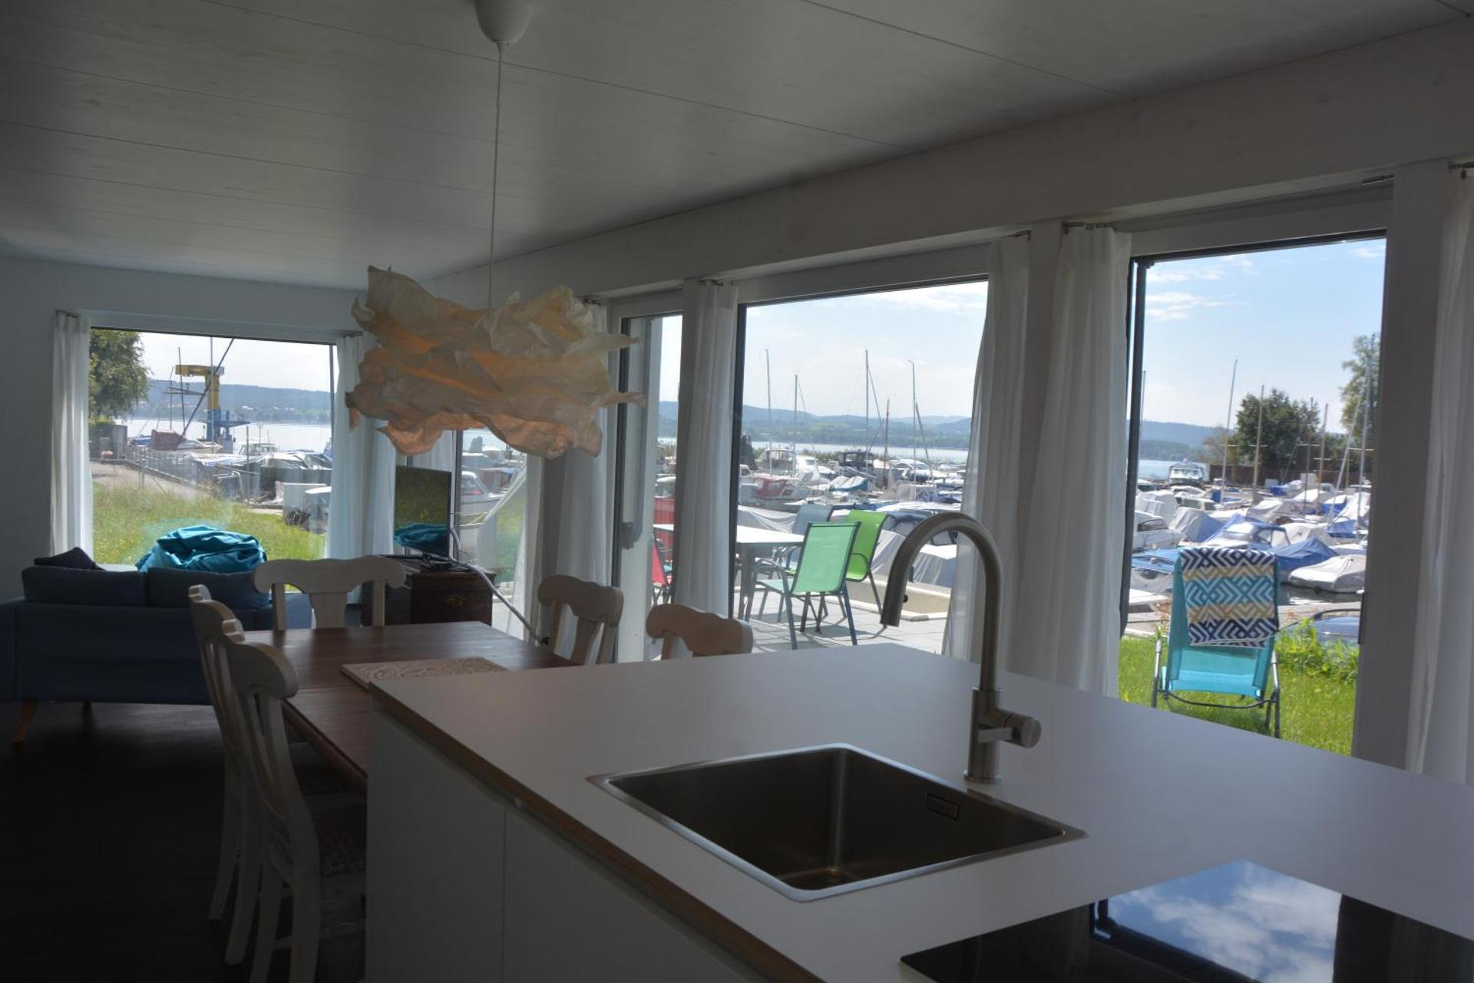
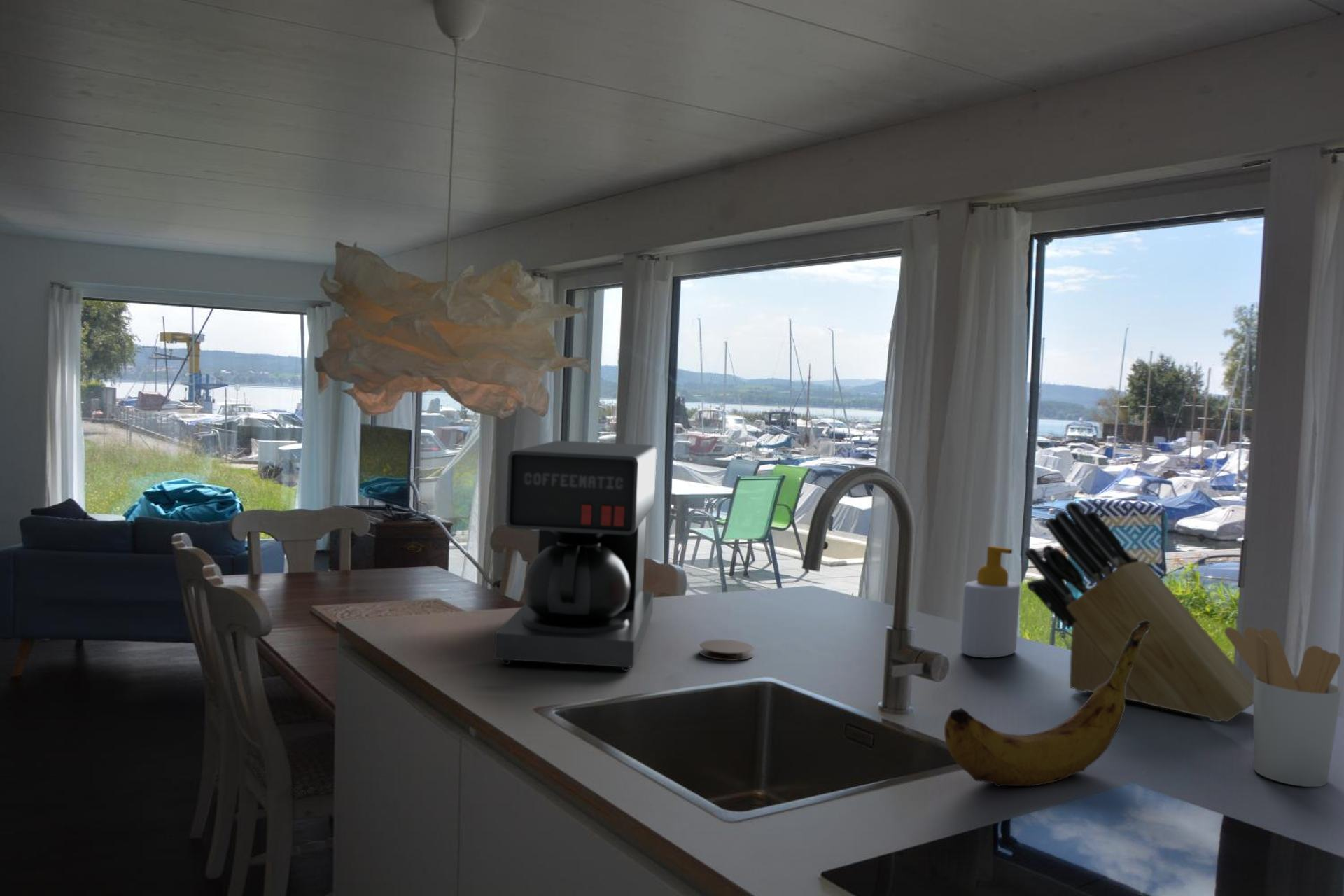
+ knife block [1025,501,1254,722]
+ coaster [699,639,755,661]
+ coffee maker [493,440,657,672]
+ banana [944,621,1152,787]
+ utensil holder [1224,626,1343,787]
+ soap bottle [960,545,1021,659]
